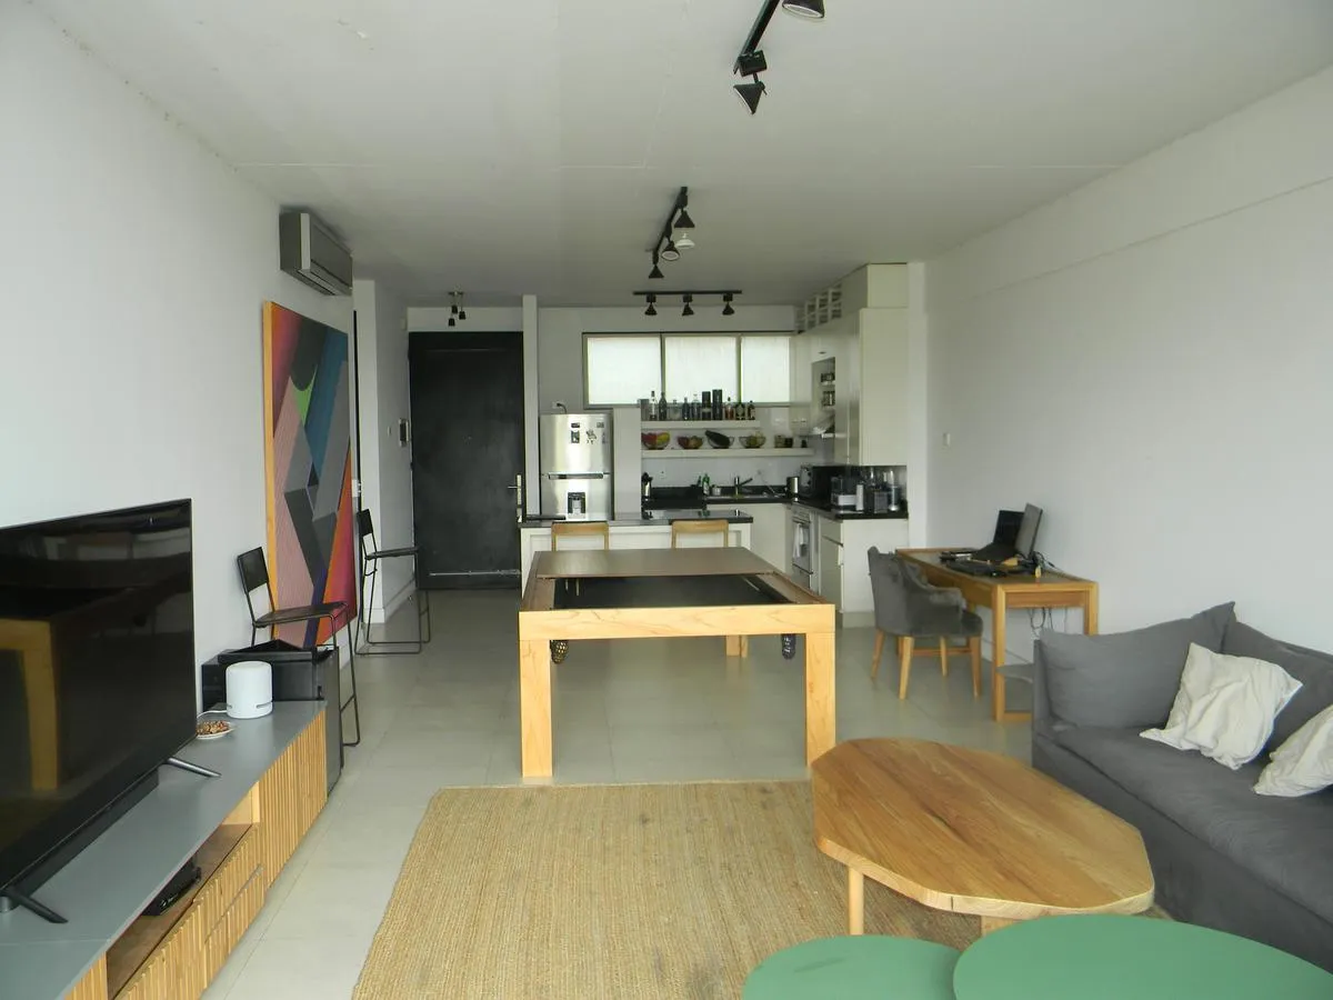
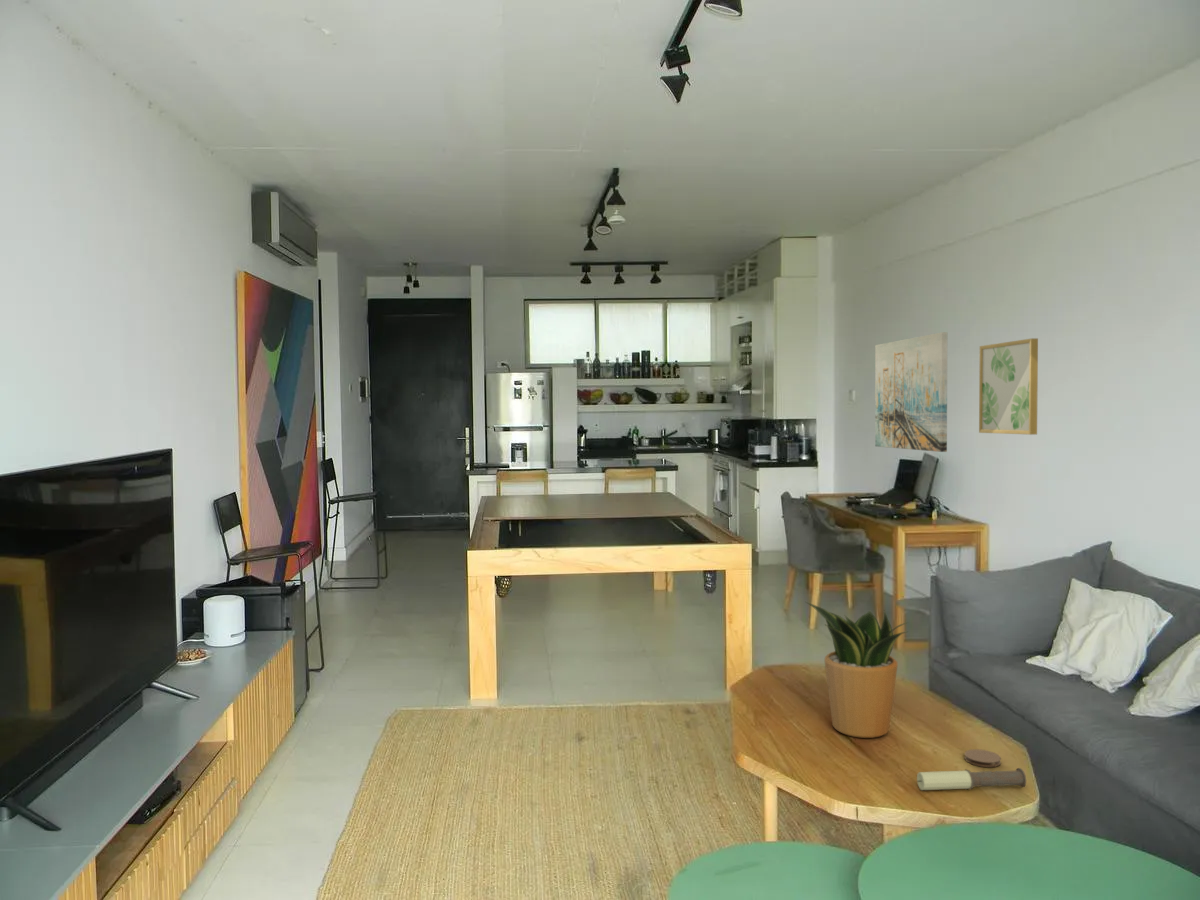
+ candle [916,767,1027,791]
+ potted plant [805,601,909,739]
+ wall art [874,331,948,453]
+ coaster [963,748,1002,768]
+ wall art [978,337,1039,436]
